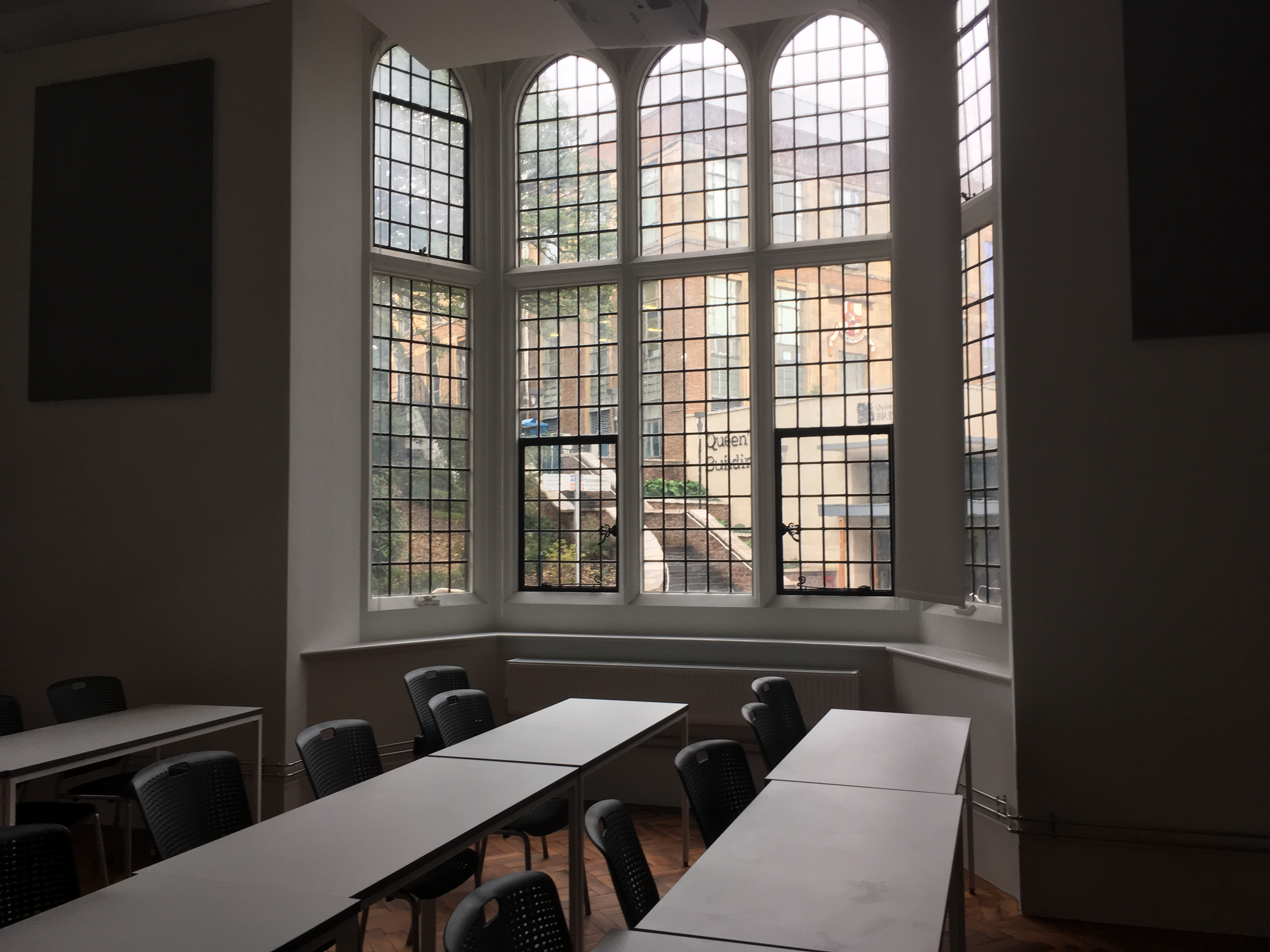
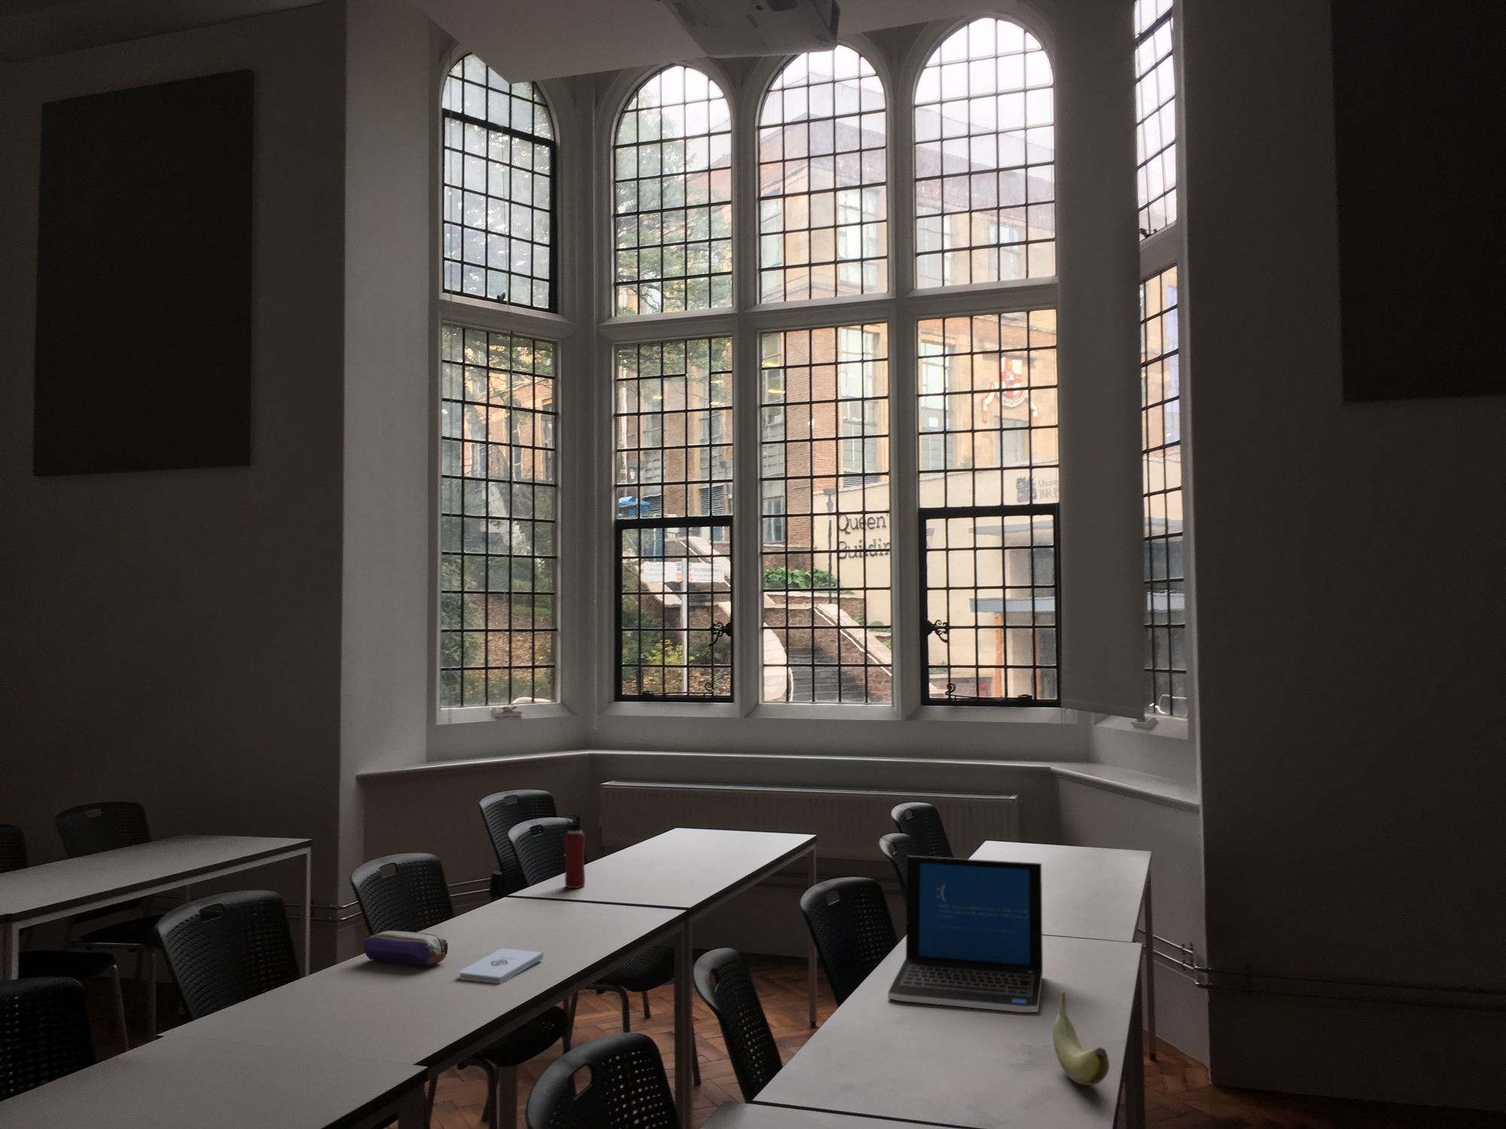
+ pencil case [363,930,448,968]
+ banana [1052,990,1110,1086]
+ water bottle [564,812,586,889]
+ laptop [887,855,1044,1013]
+ notepad [458,948,543,984]
